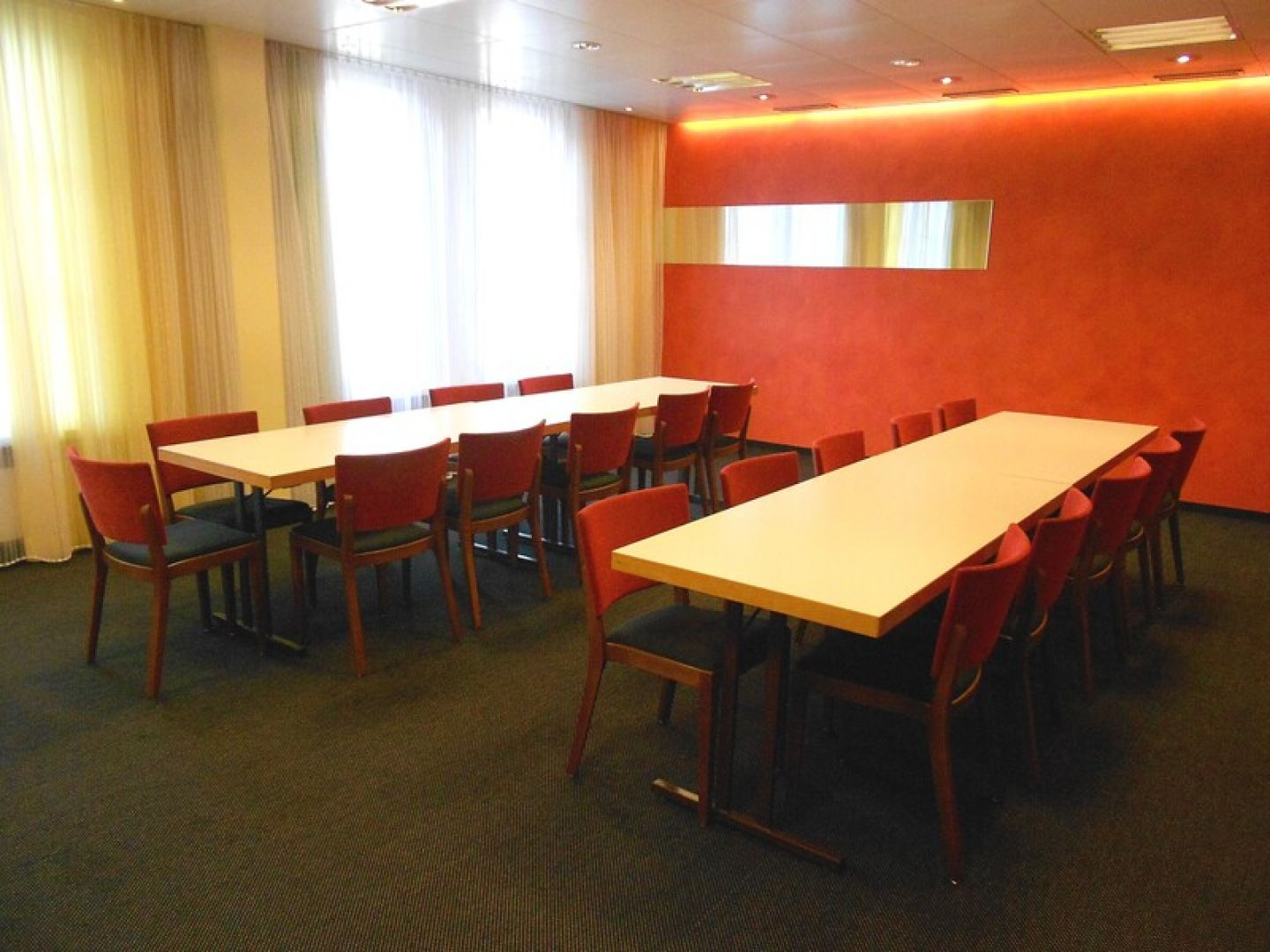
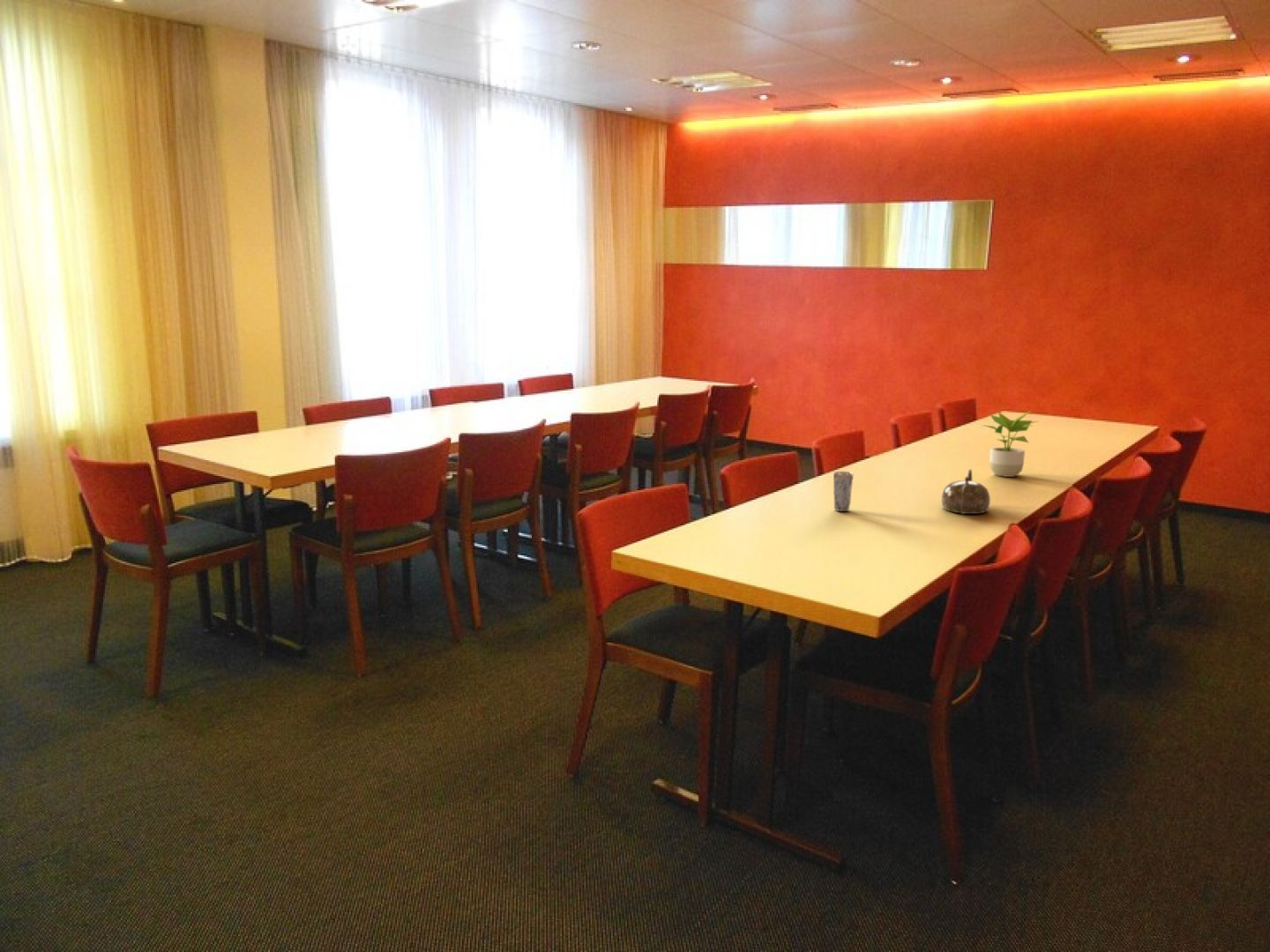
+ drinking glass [833,471,854,512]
+ teapot [941,468,991,515]
+ potted plant [981,409,1038,478]
